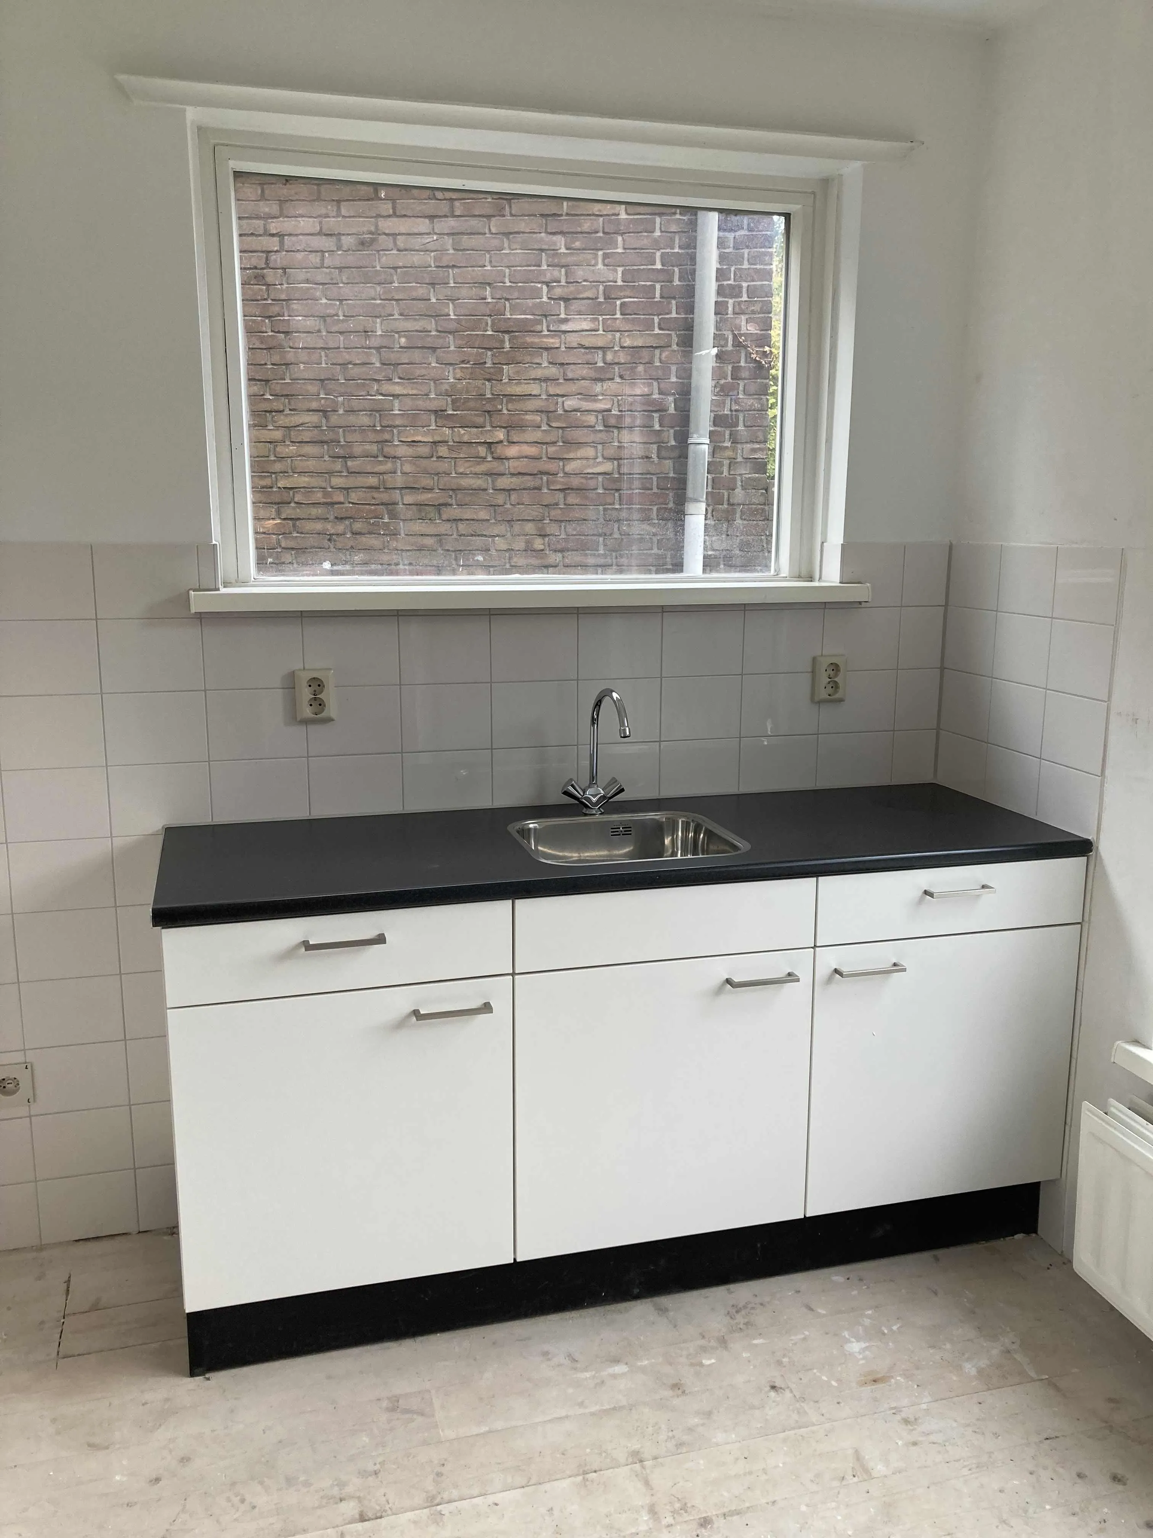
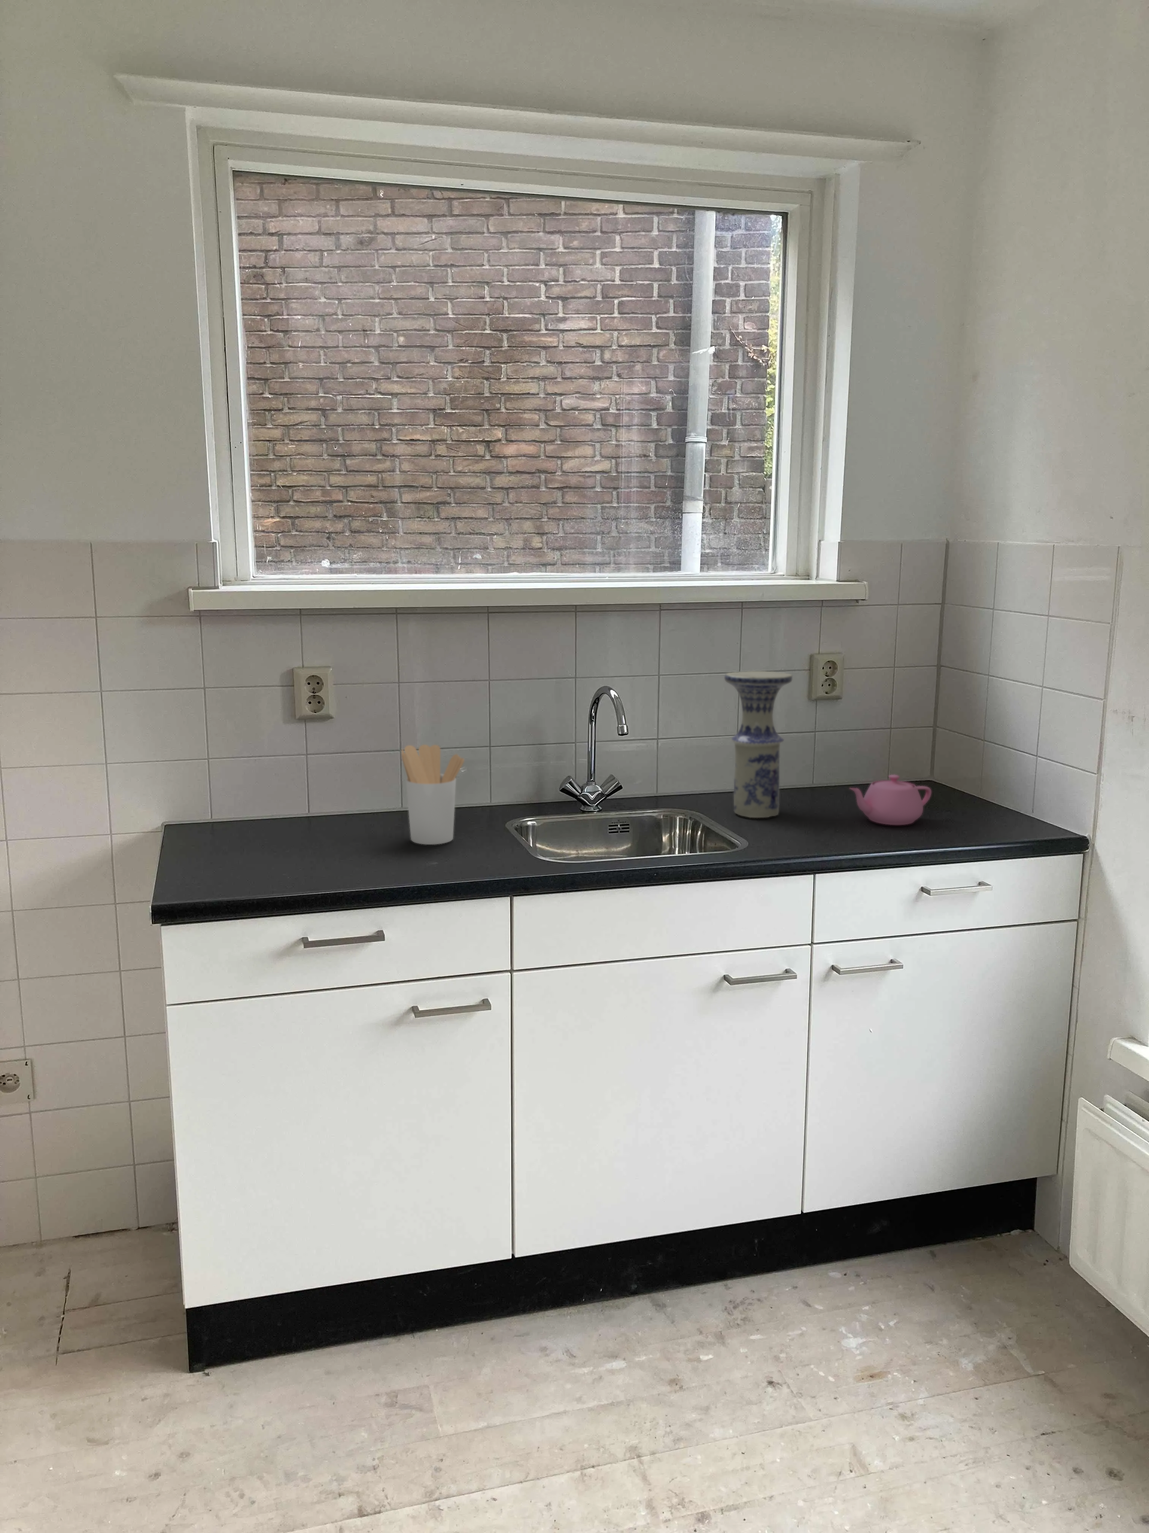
+ teapot [848,774,932,826]
+ utensil holder [401,744,465,845]
+ vase [724,671,793,818]
